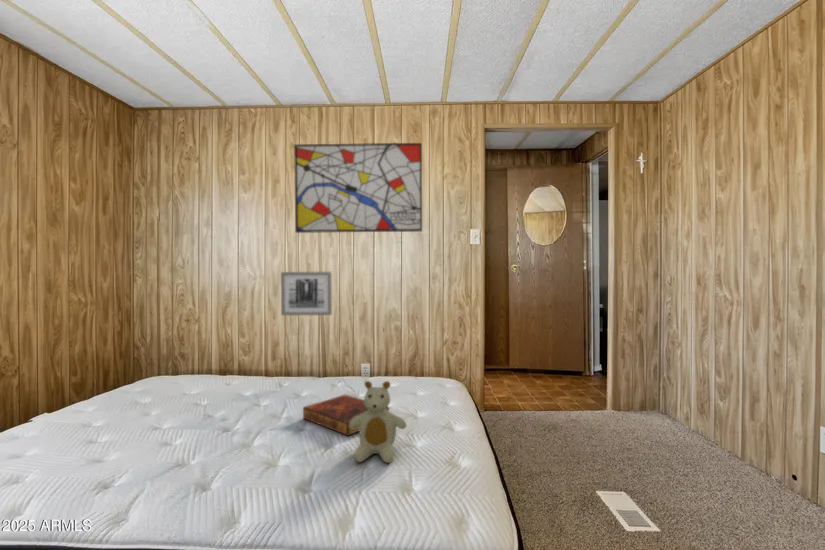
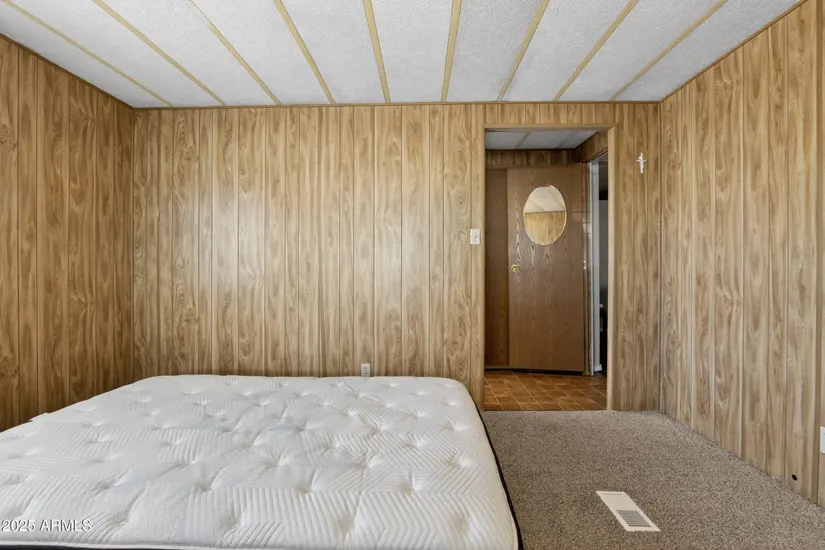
- book [302,393,391,437]
- wall art [280,271,333,316]
- stuffed bear [349,380,408,464]
- wall art [293,142,423,234]
